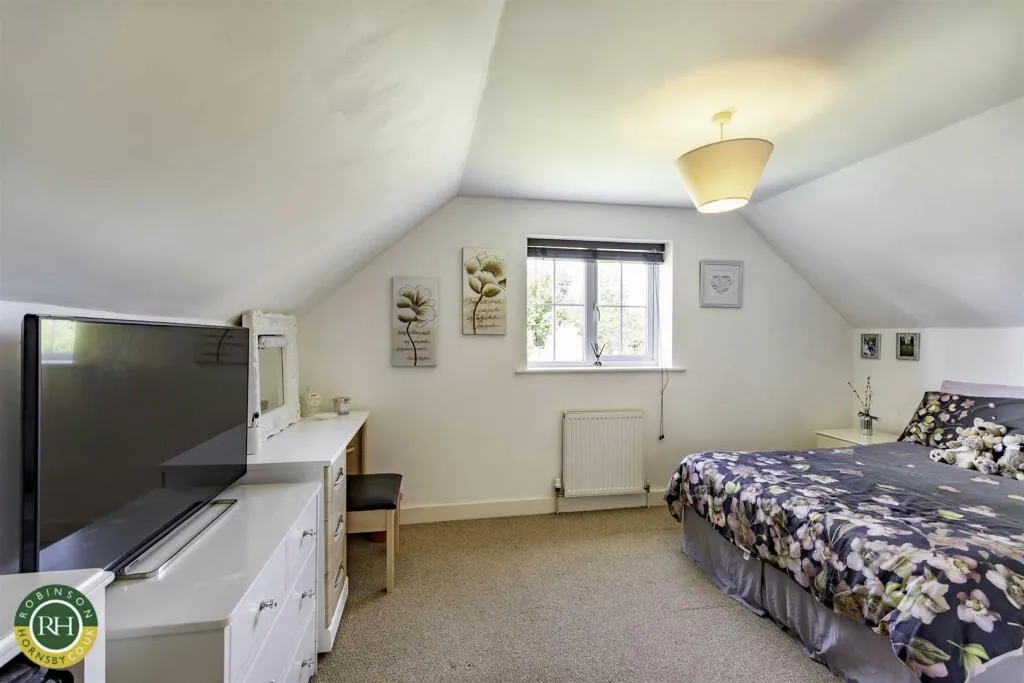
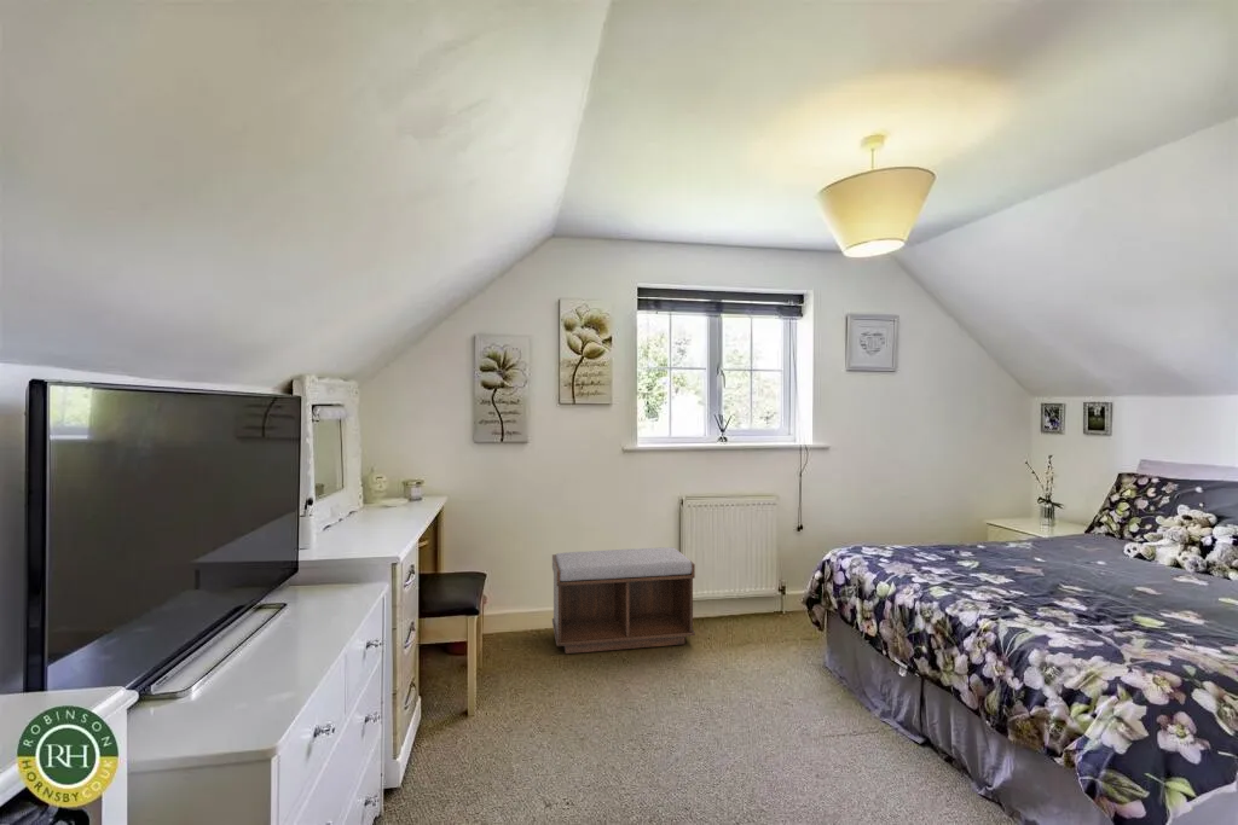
+ bench [551,546,696,655]
